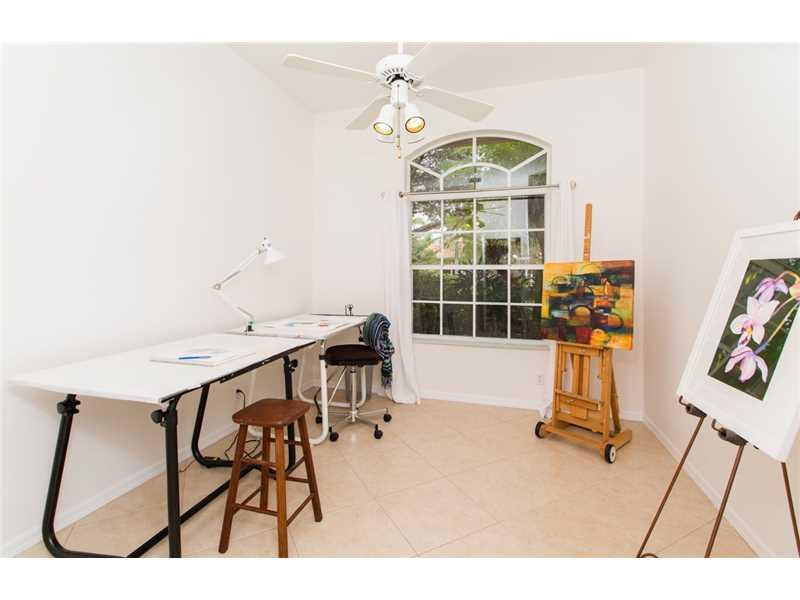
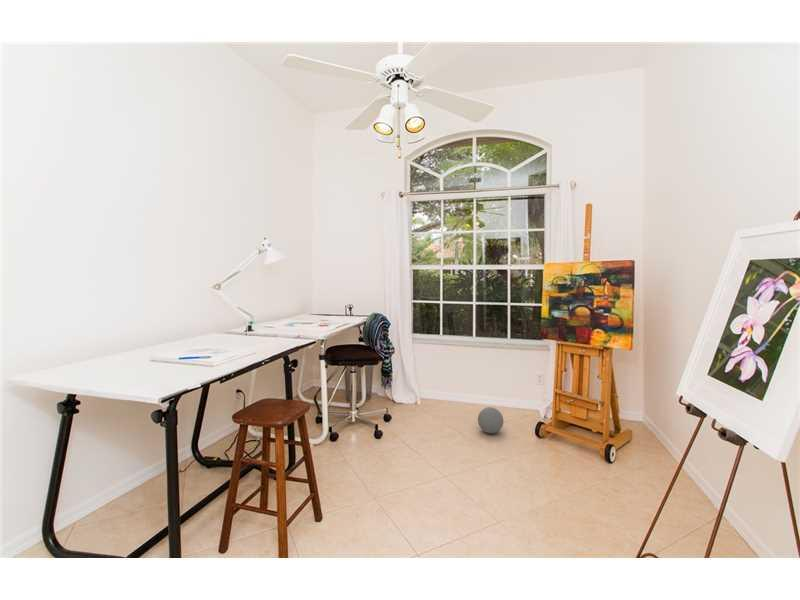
+ decorative ball [477,406,505,435]
